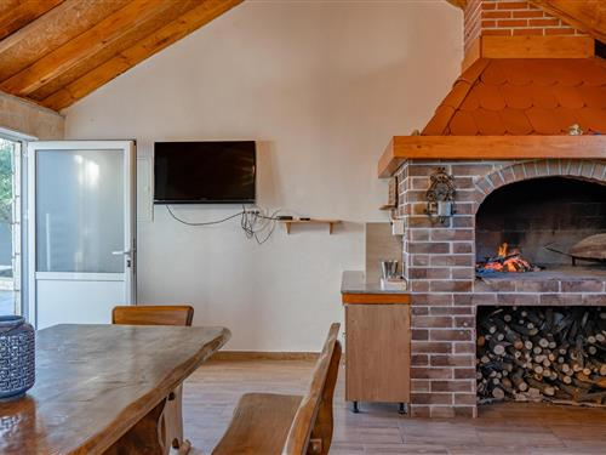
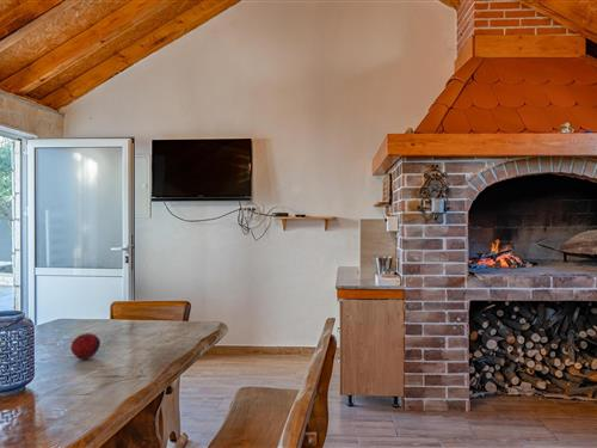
+ fruit [69,332,101,361]
